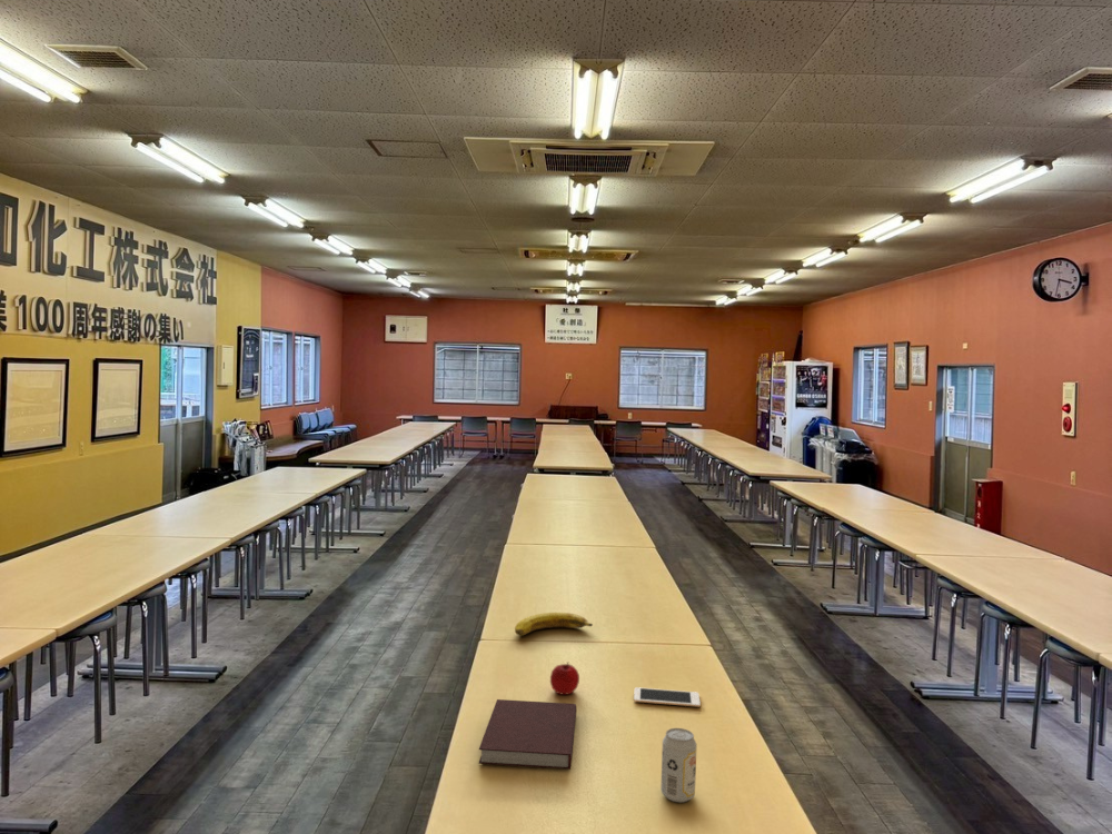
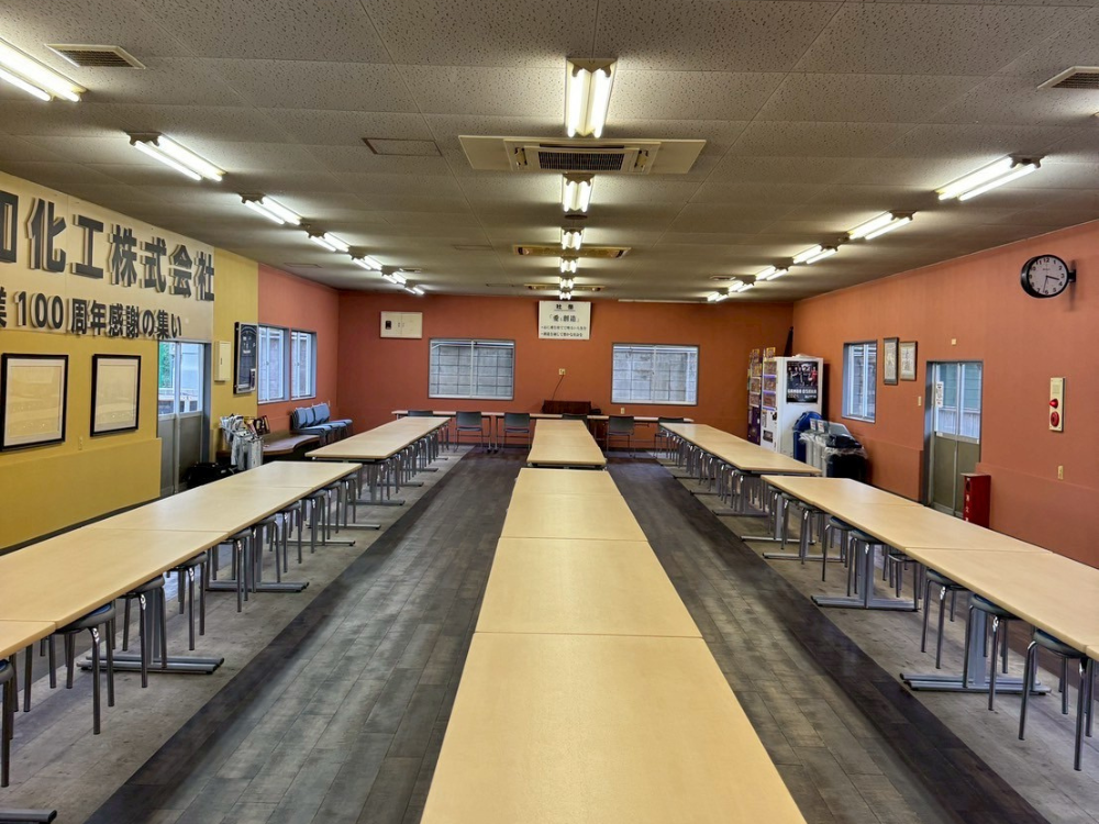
- notebook [477,698,577,771]
- apple [549,661,580,696]
- banana [514,612,594,636]
- beverage can [659,727,698,804]
- cell phone [633,686,702,708]
